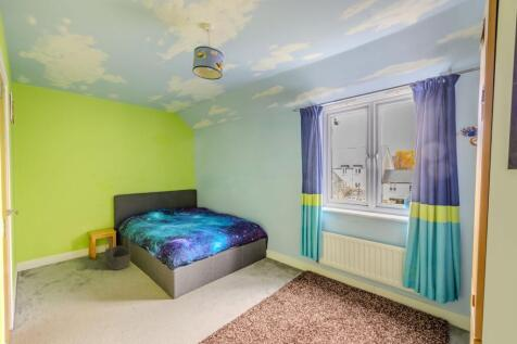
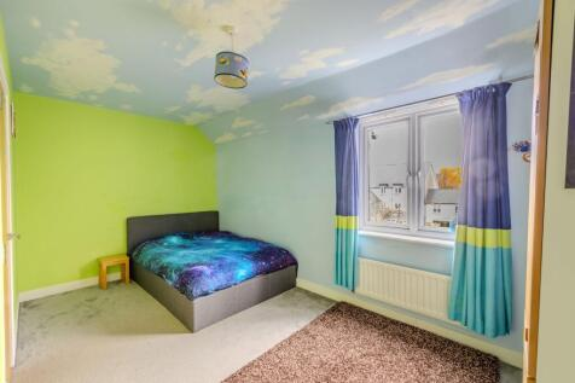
- basket [104,233,131,271]
